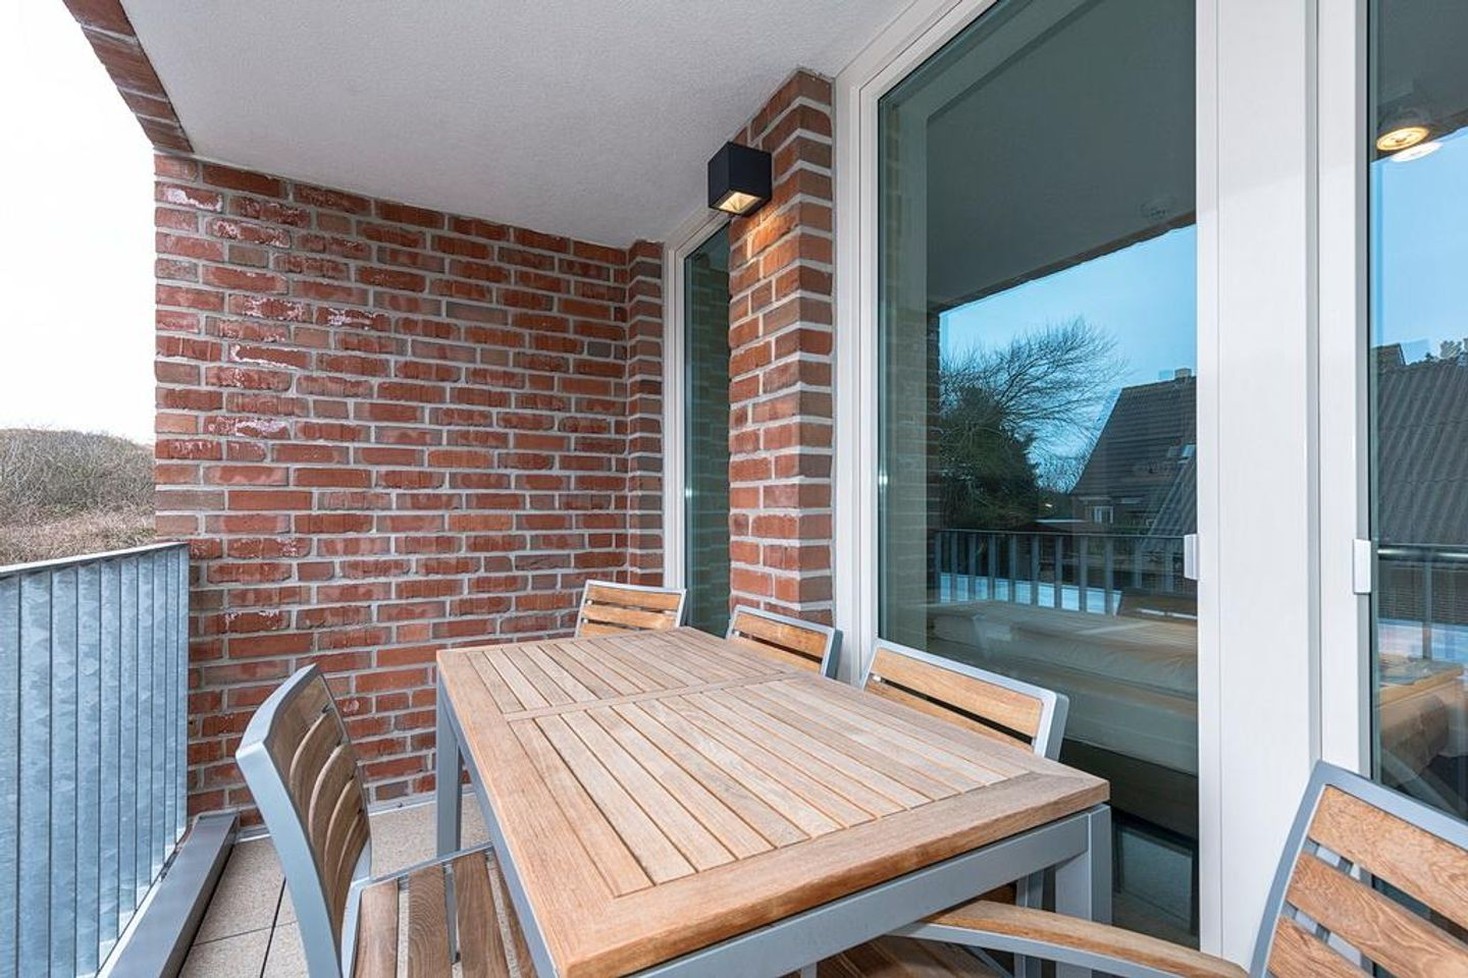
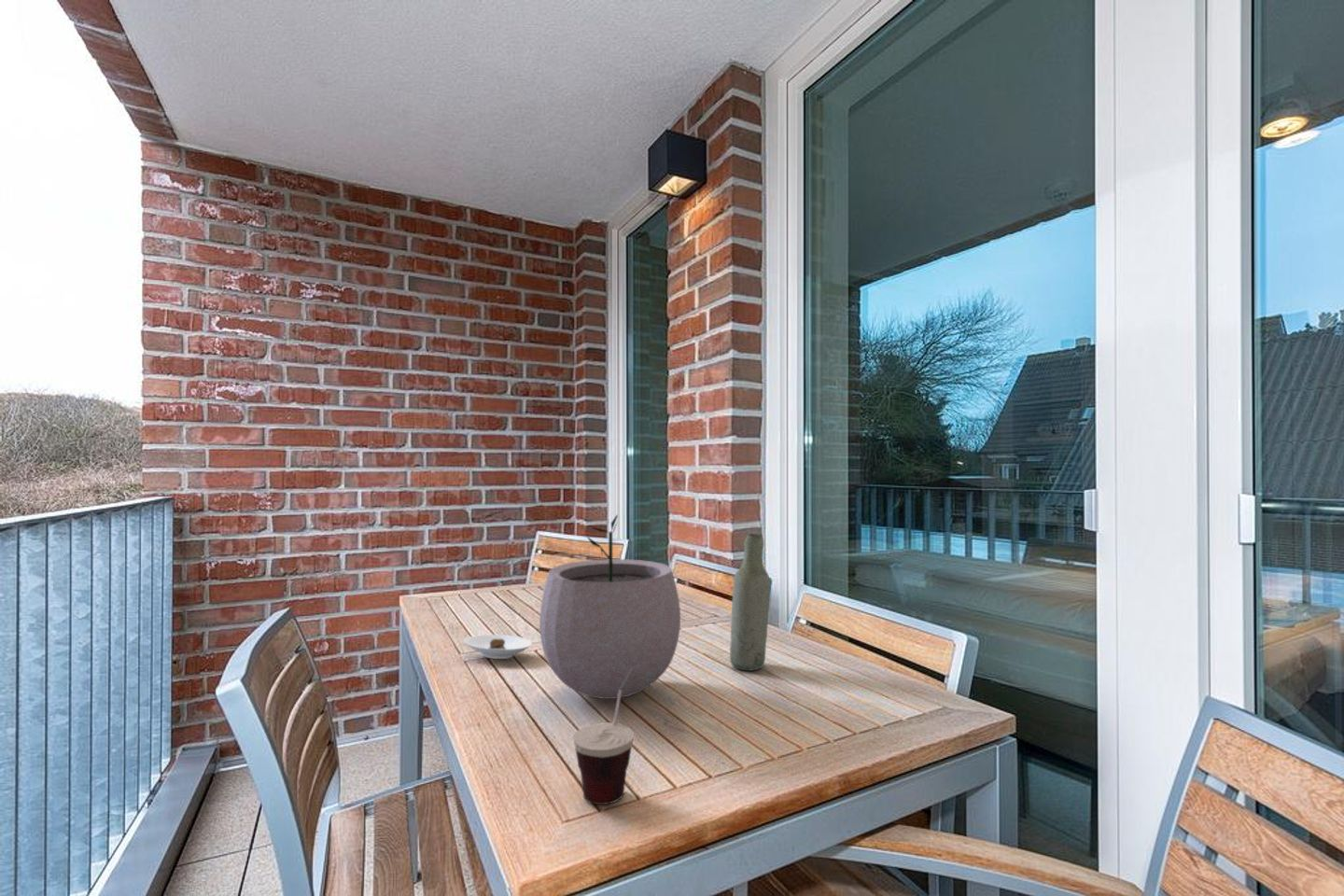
+ saucer [463,634,533,660]
+ plant pot [539,514,681,700]
+ bottle [729,533,771,672]
+ cup [572,667,635,805]
